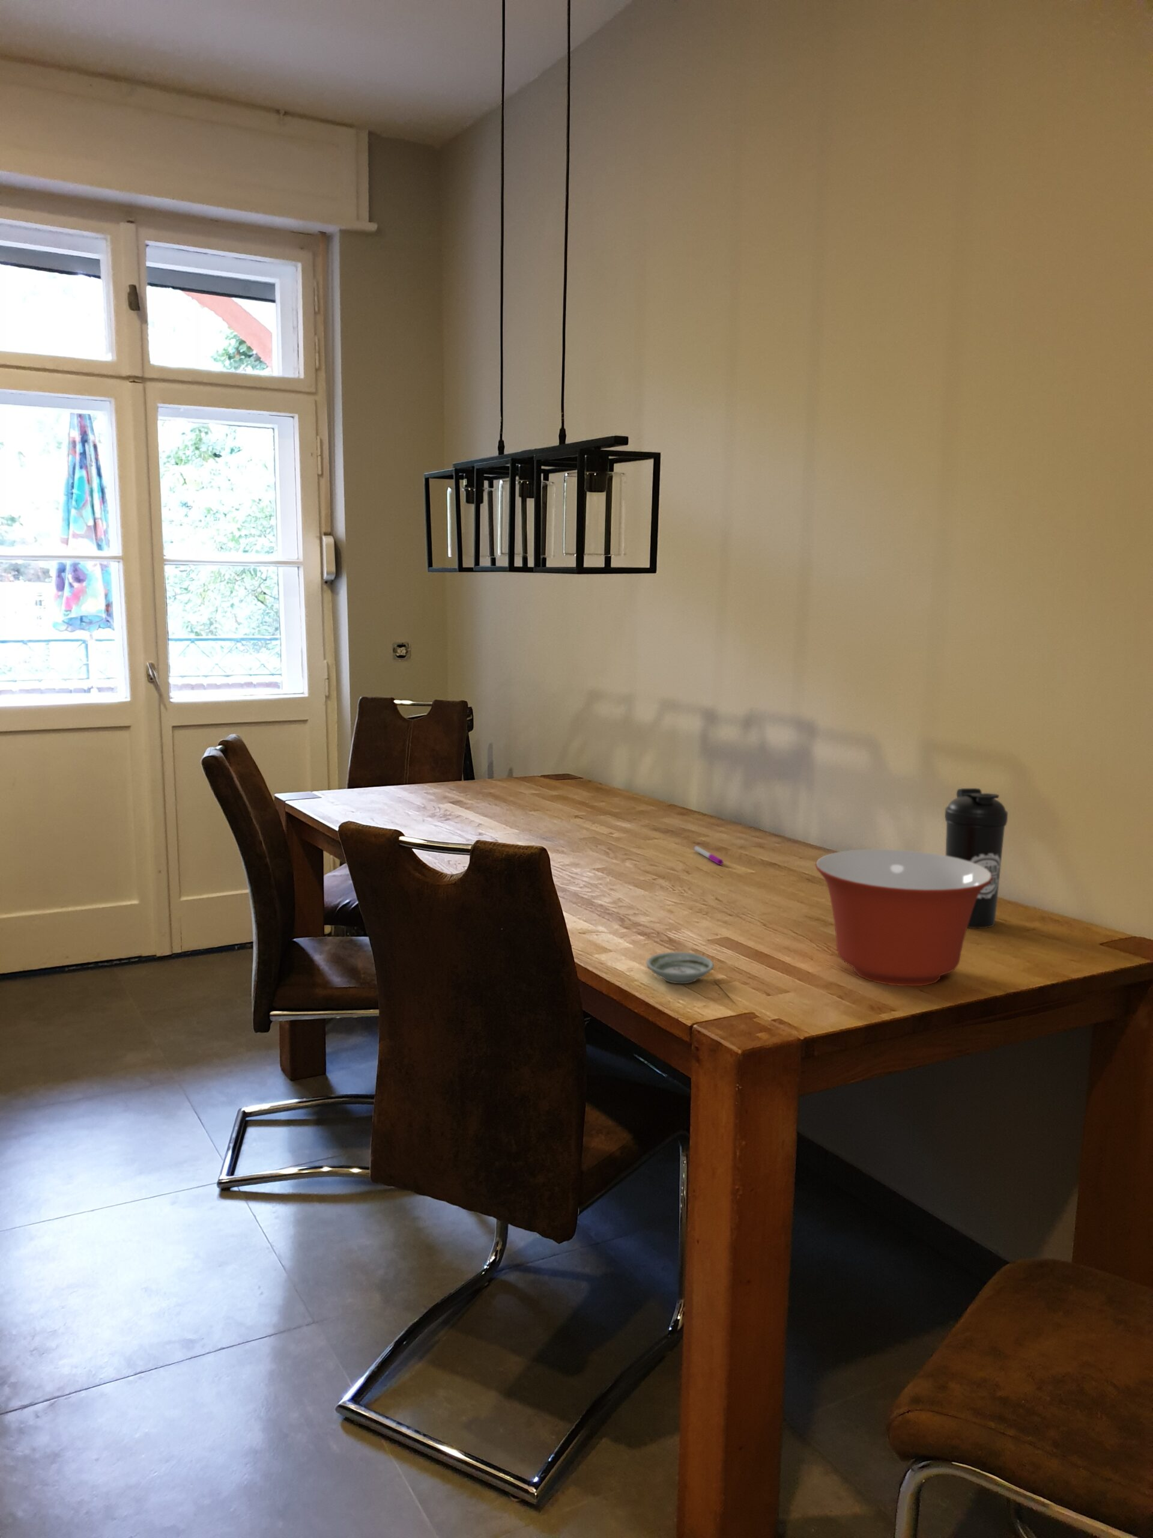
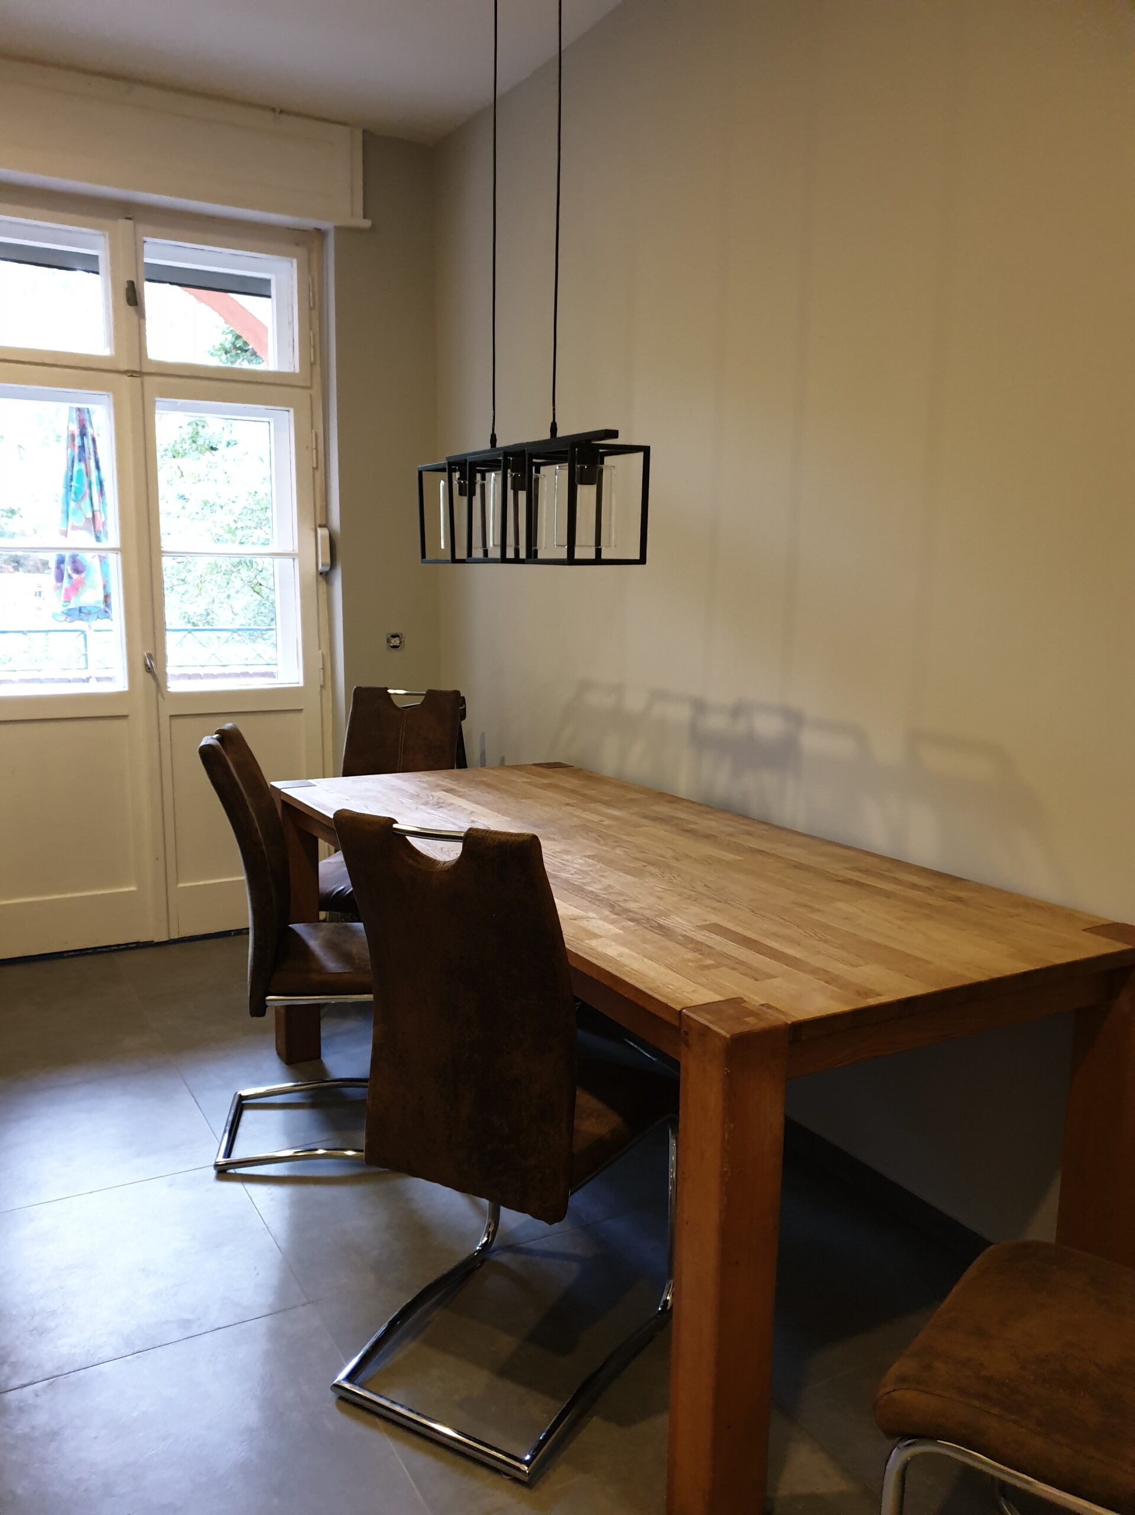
- water bottle [943,787,1009,929]
- mixing bowl [814,849,993,987]
- pen [693,845,723,866]
- saucer [647,952,715,985]
